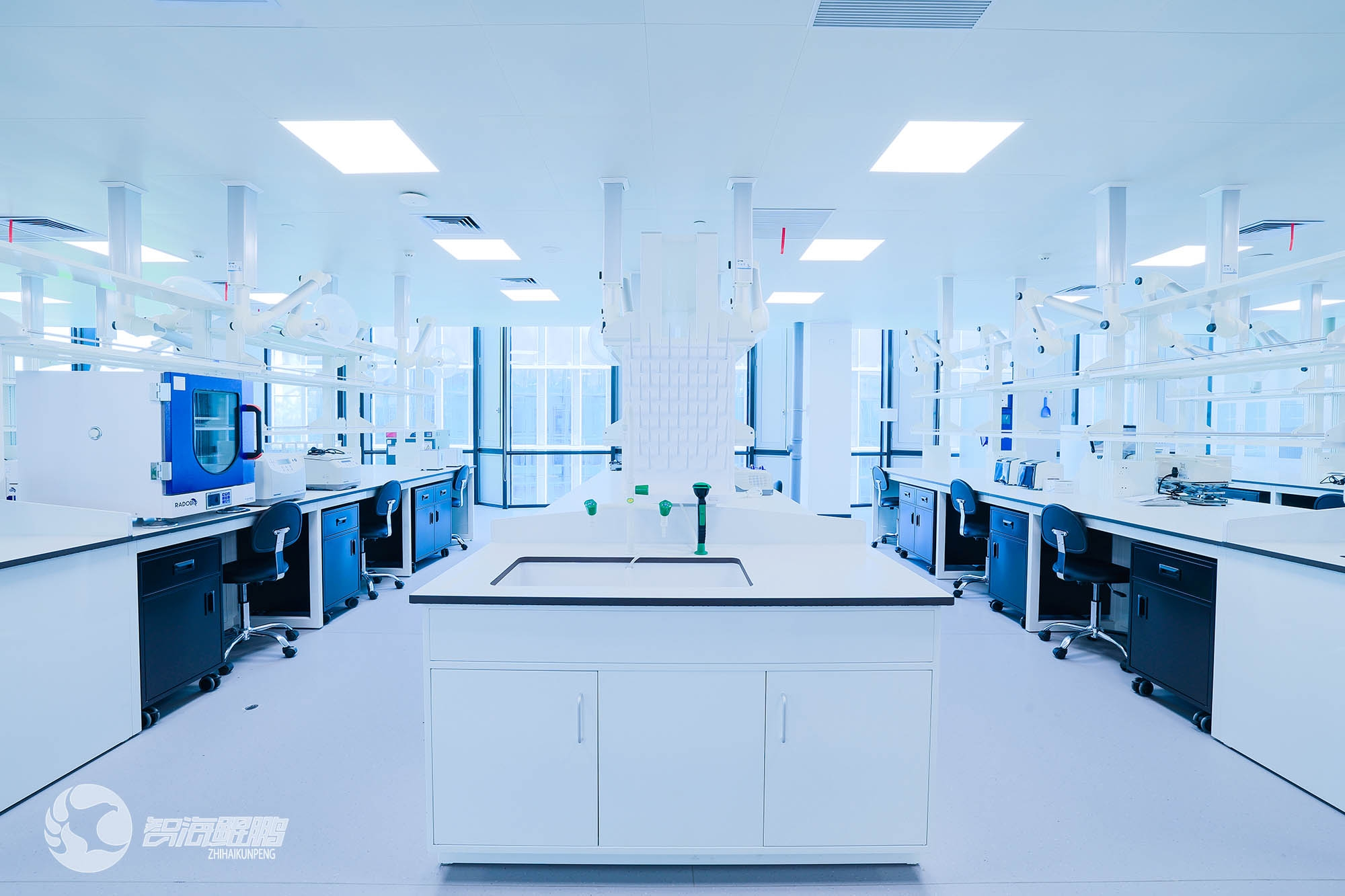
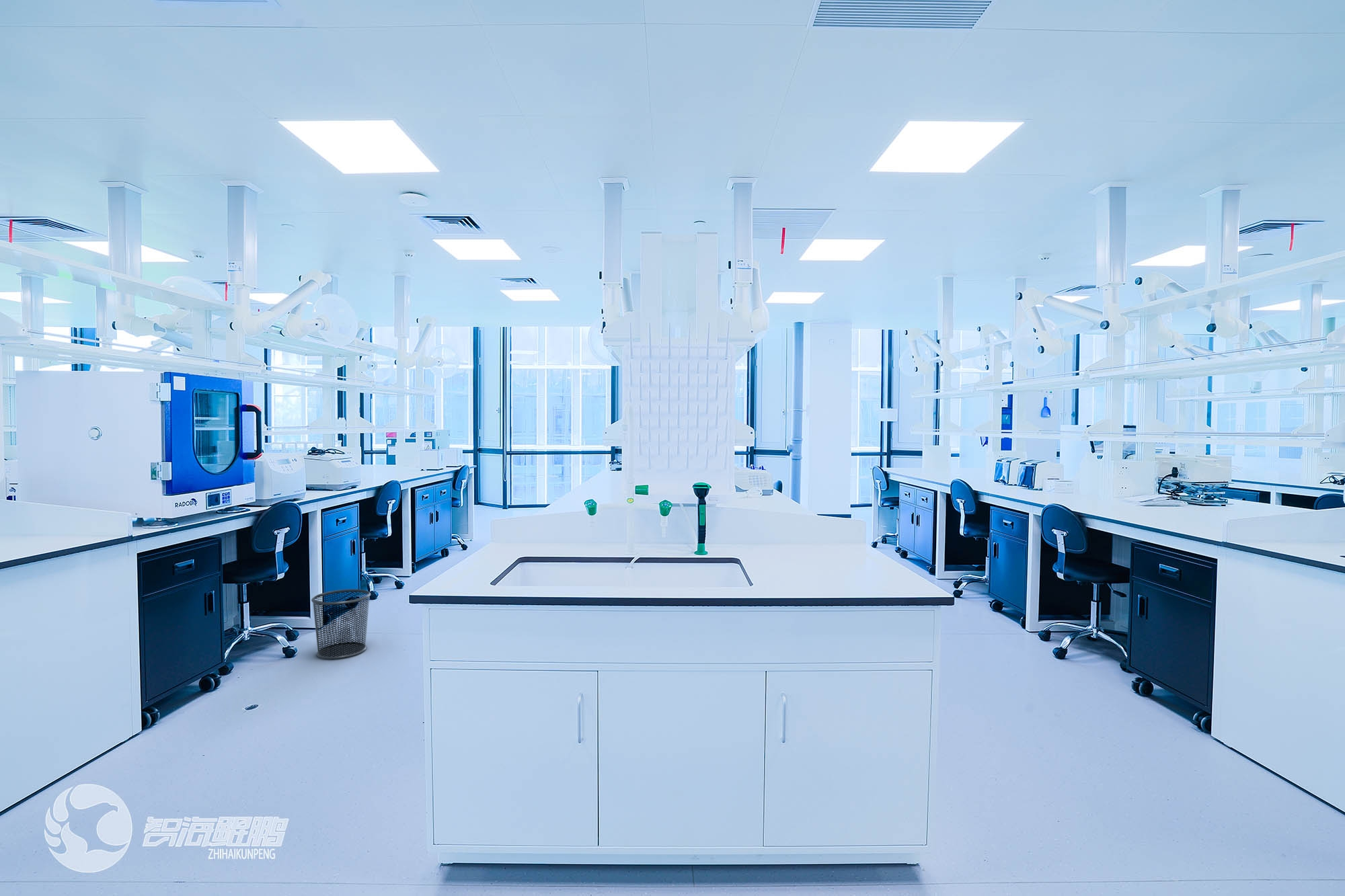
+ waste bin [311,589,371,660]
